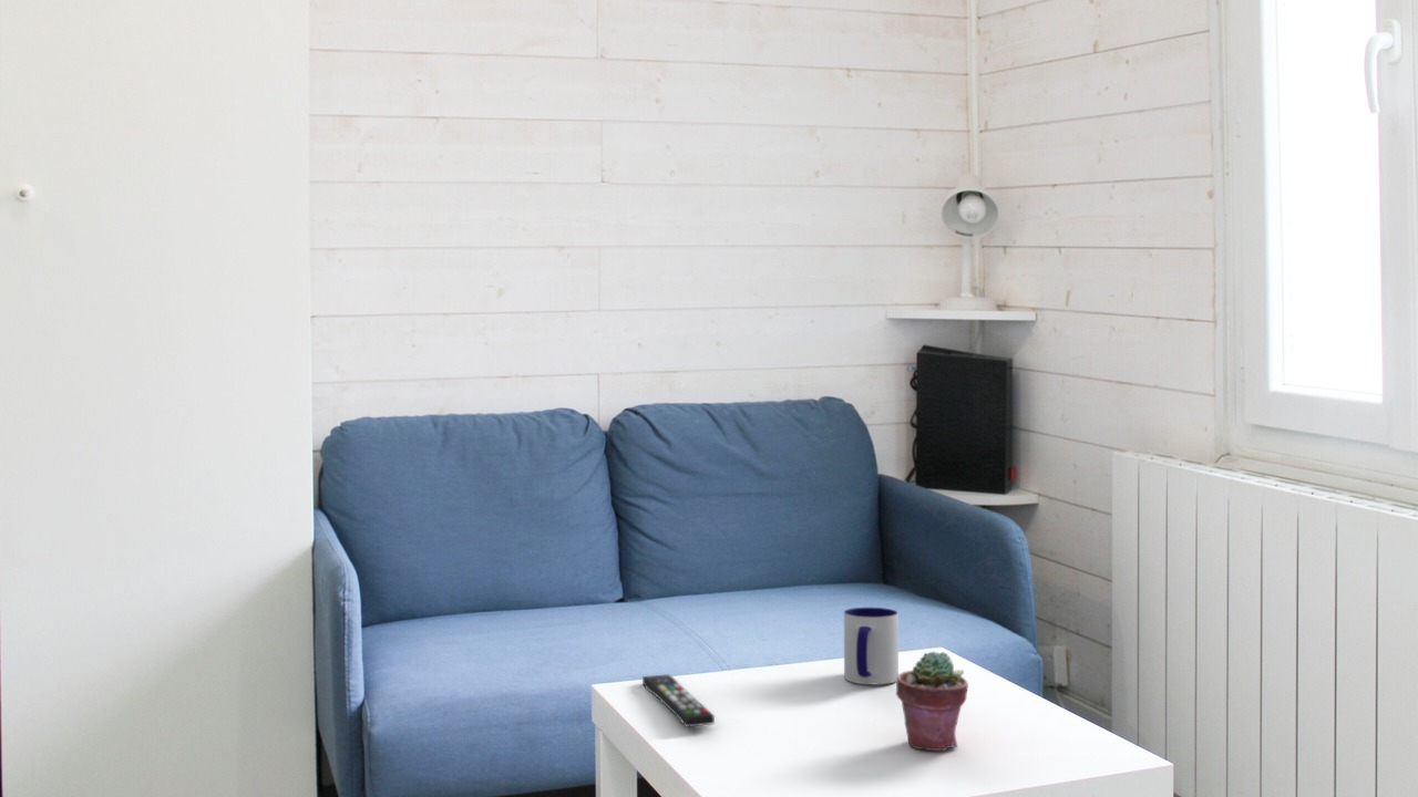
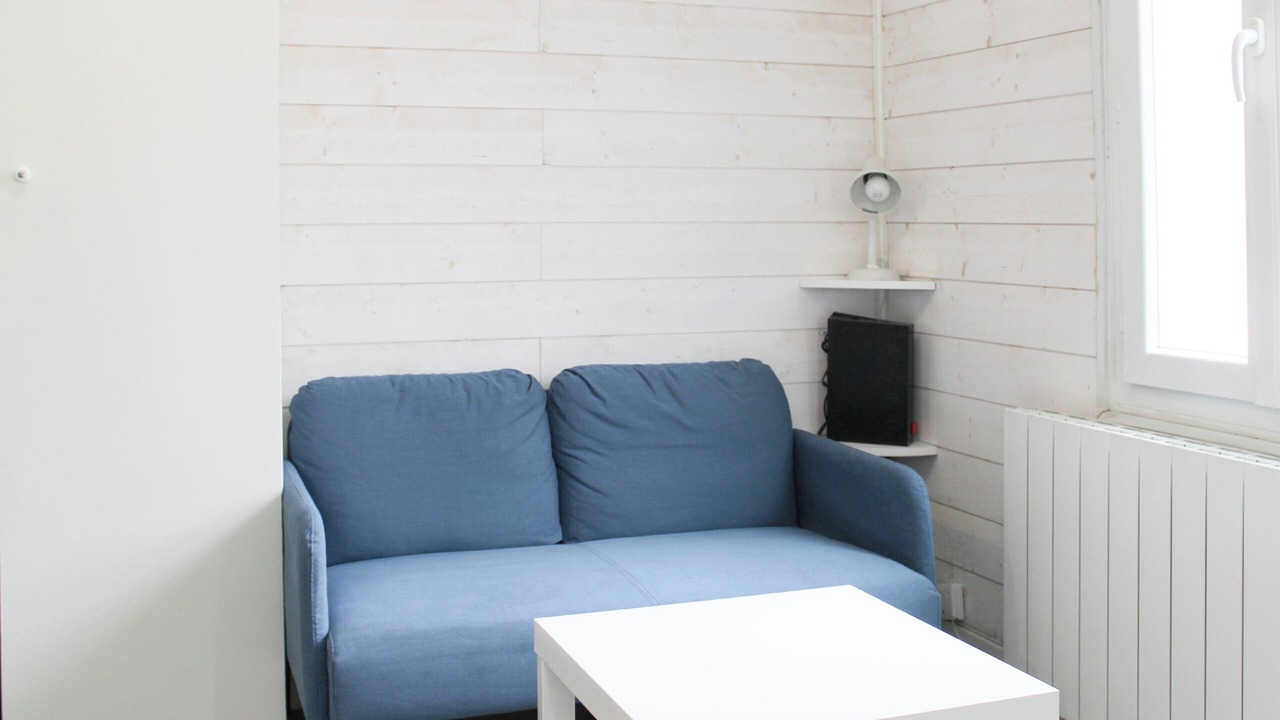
- mug [843,607,900,685]
- potted succulent [895,650,969,752]
- remote control [641,673,716,728]
